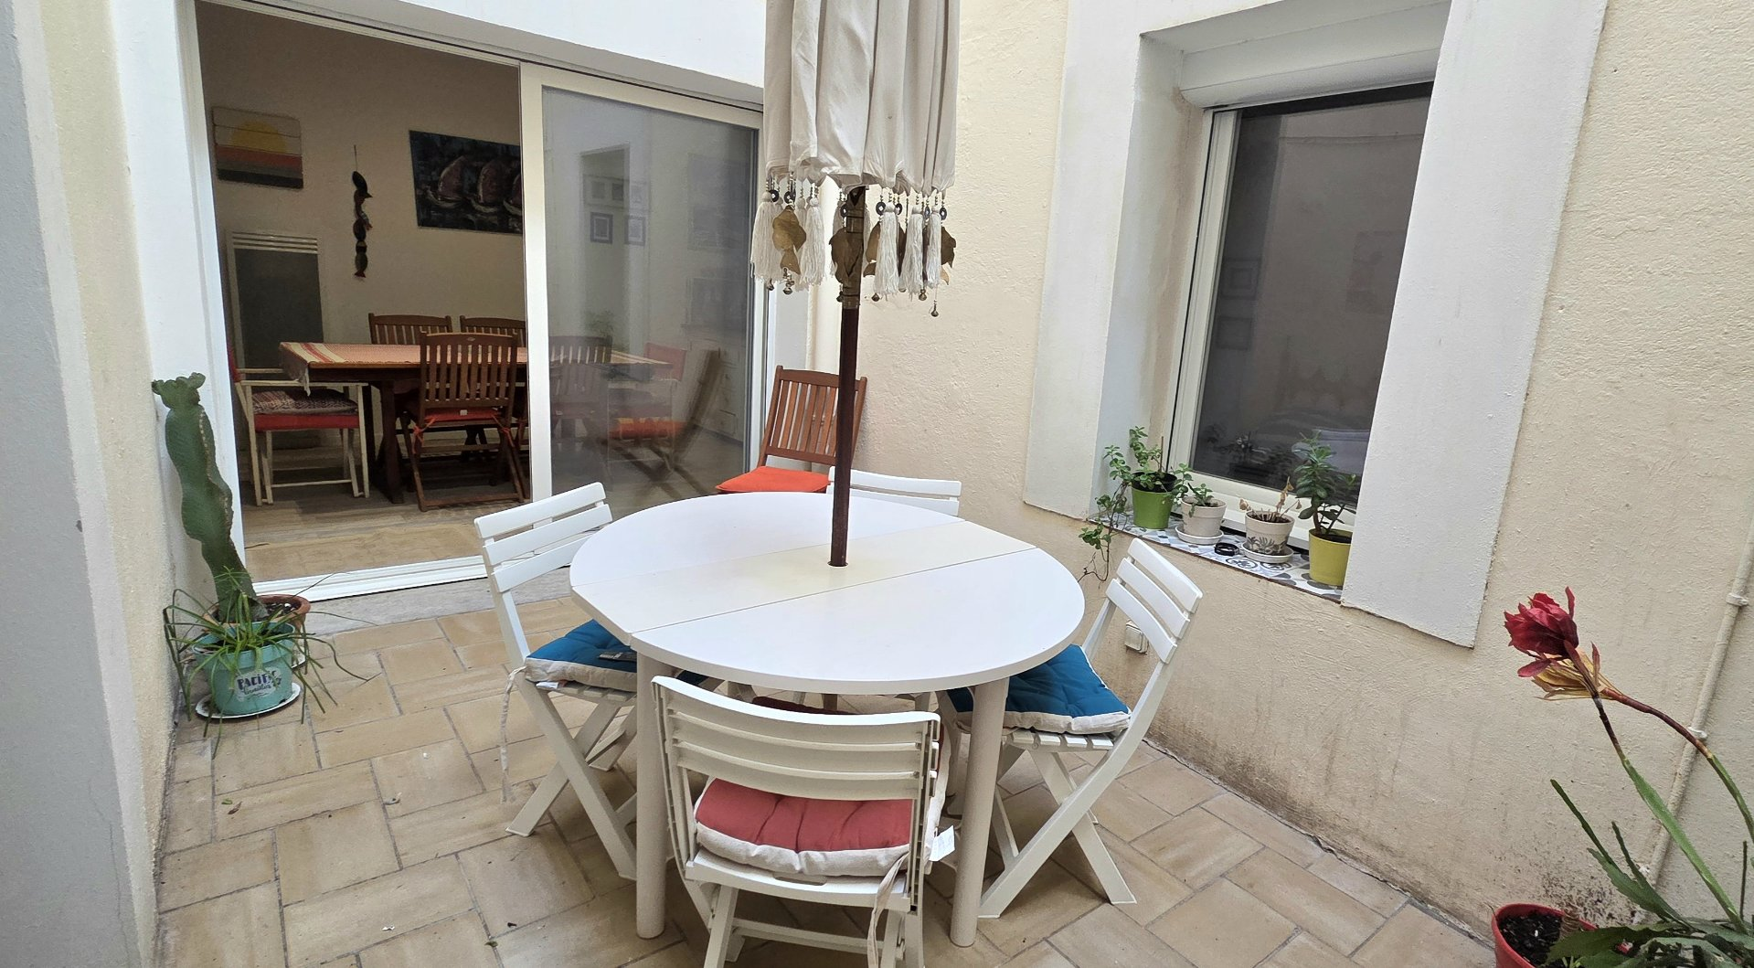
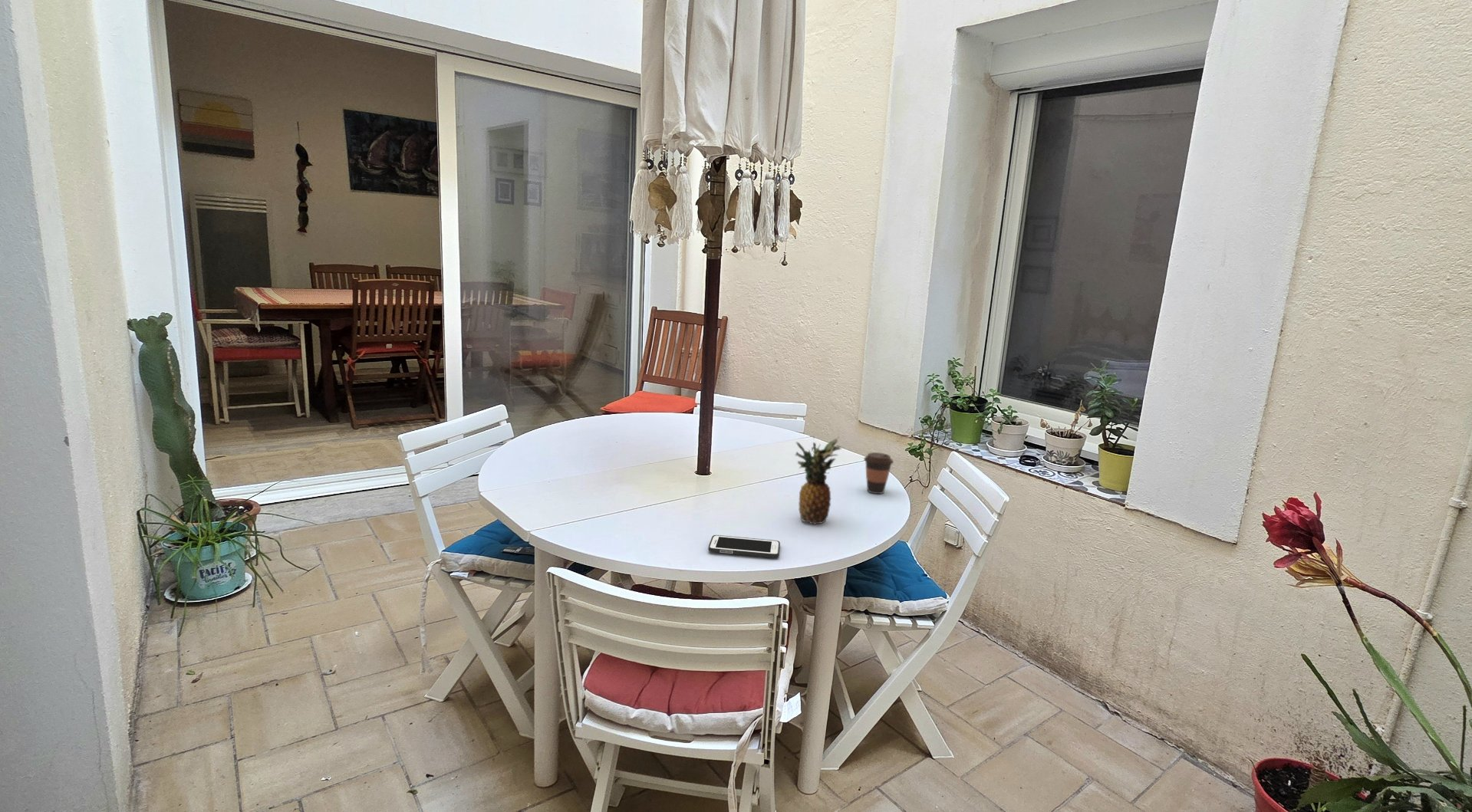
+ coffee cup [863,452,894,495]
+ fruit [794,435,843,525]
+ cell phone [707,534,781,558]
